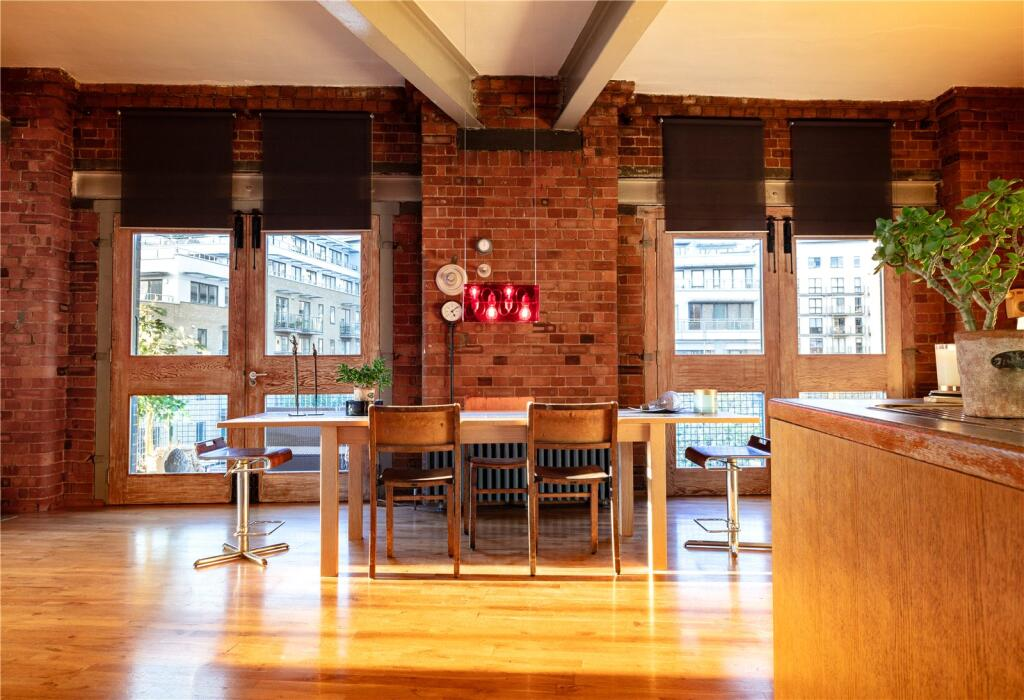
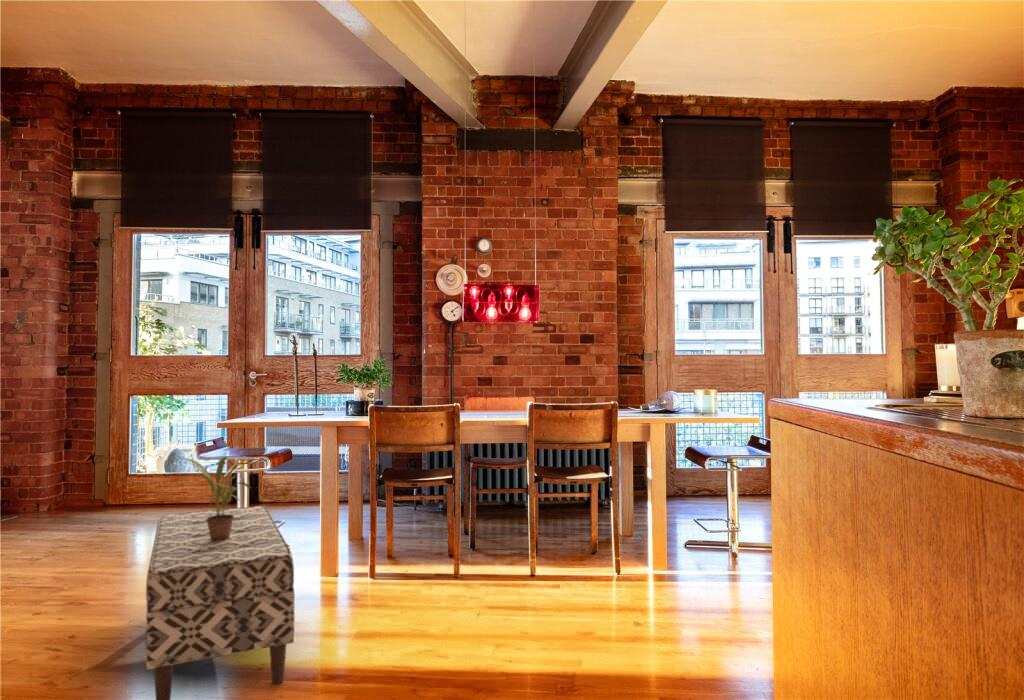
+ potted plant [176,455,252,541]
+ bench [145,505,296,700]
